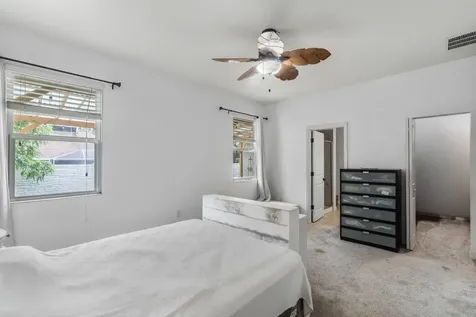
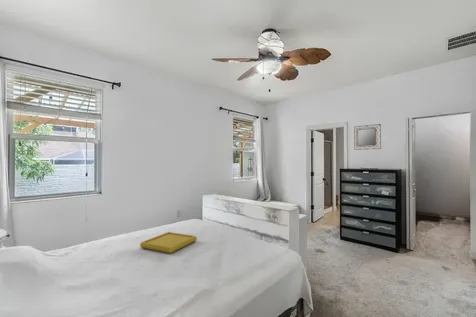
+ home mirror [353,123,382,151]
+ serving tray [139,231,198,254]
